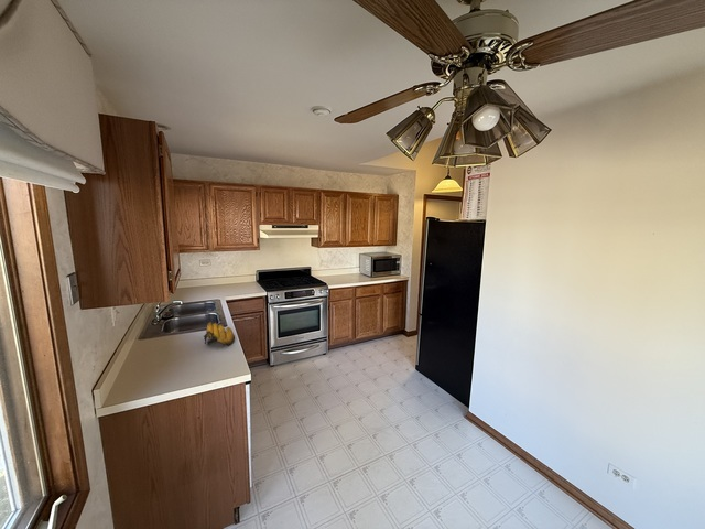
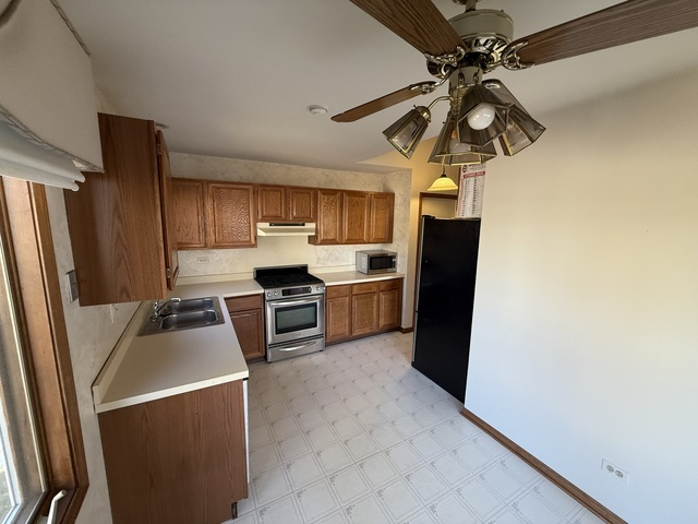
- banana bunch [203,321,236,346]
